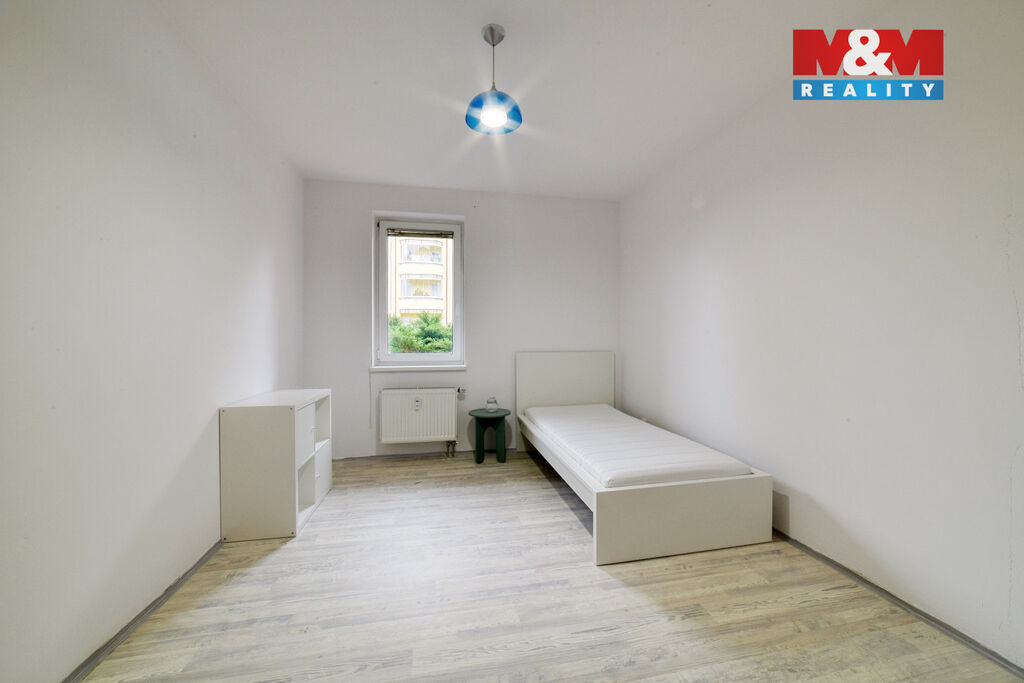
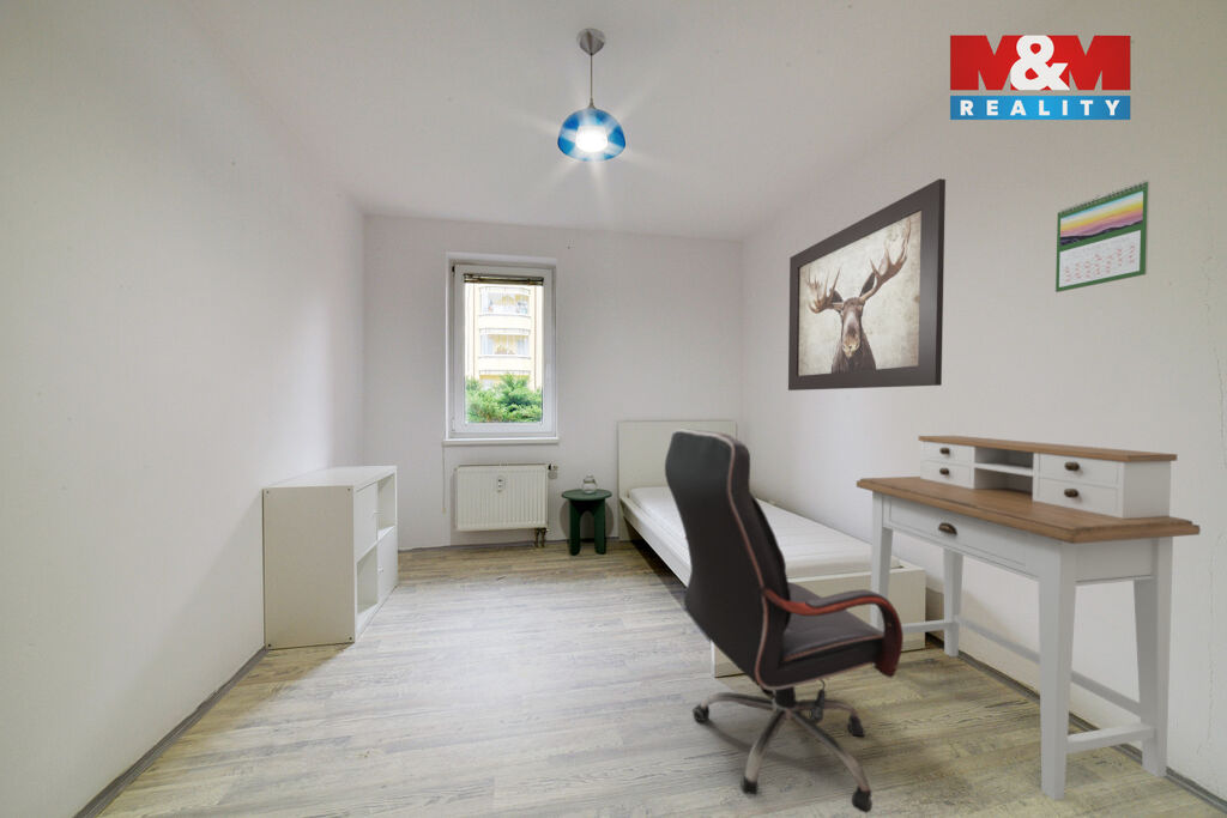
+ calendar [1054,178,1150,293]
+ desk [856,435,1202,801]
+ office chair [664,429,905,814]
+ wall art [787,177,947,392]
